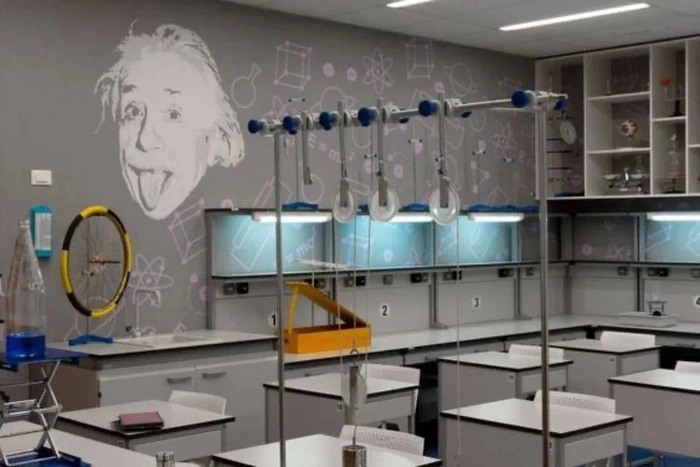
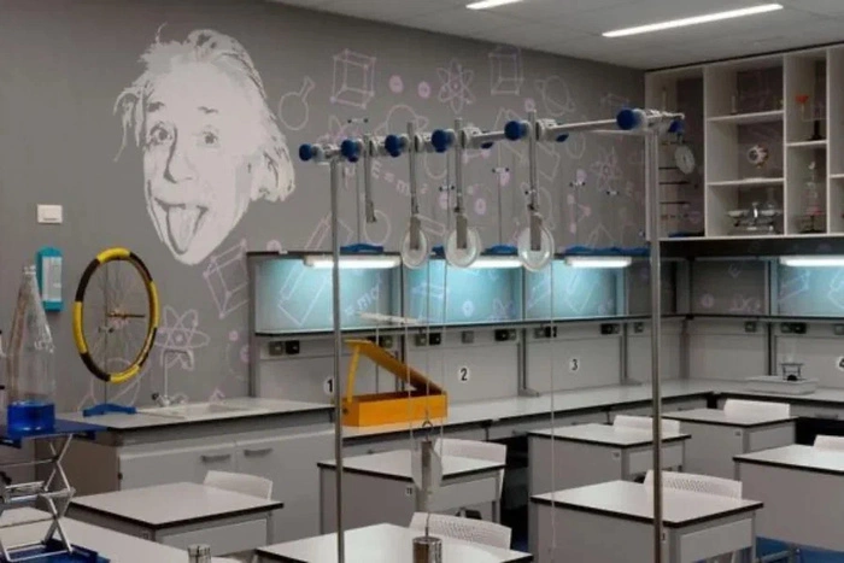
- paperback book [116,410,165,430]
